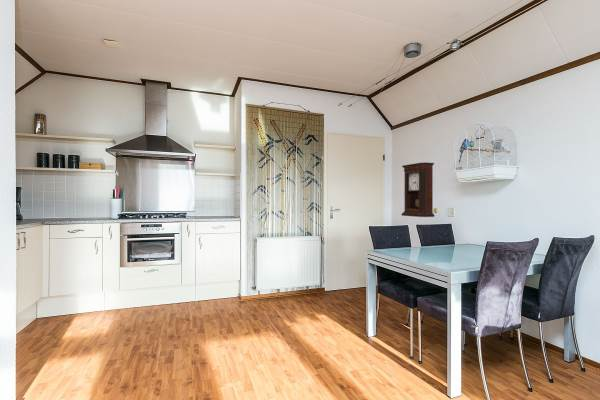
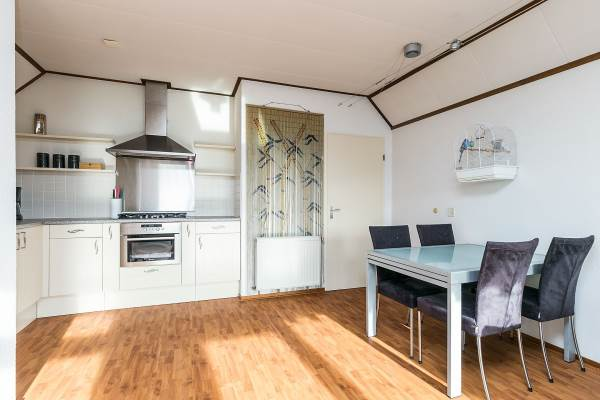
- pendulum clock [400,162,435,218]
